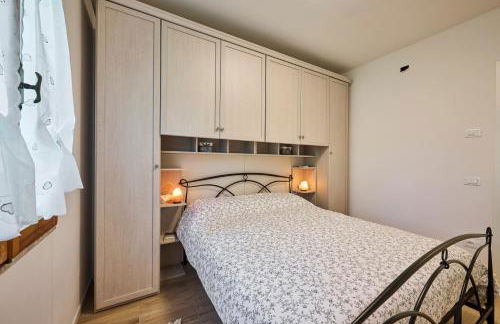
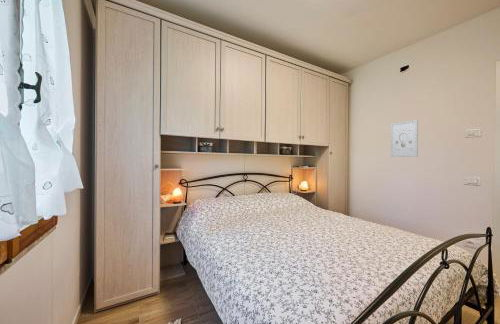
+ wall art [390,119,419,158]
